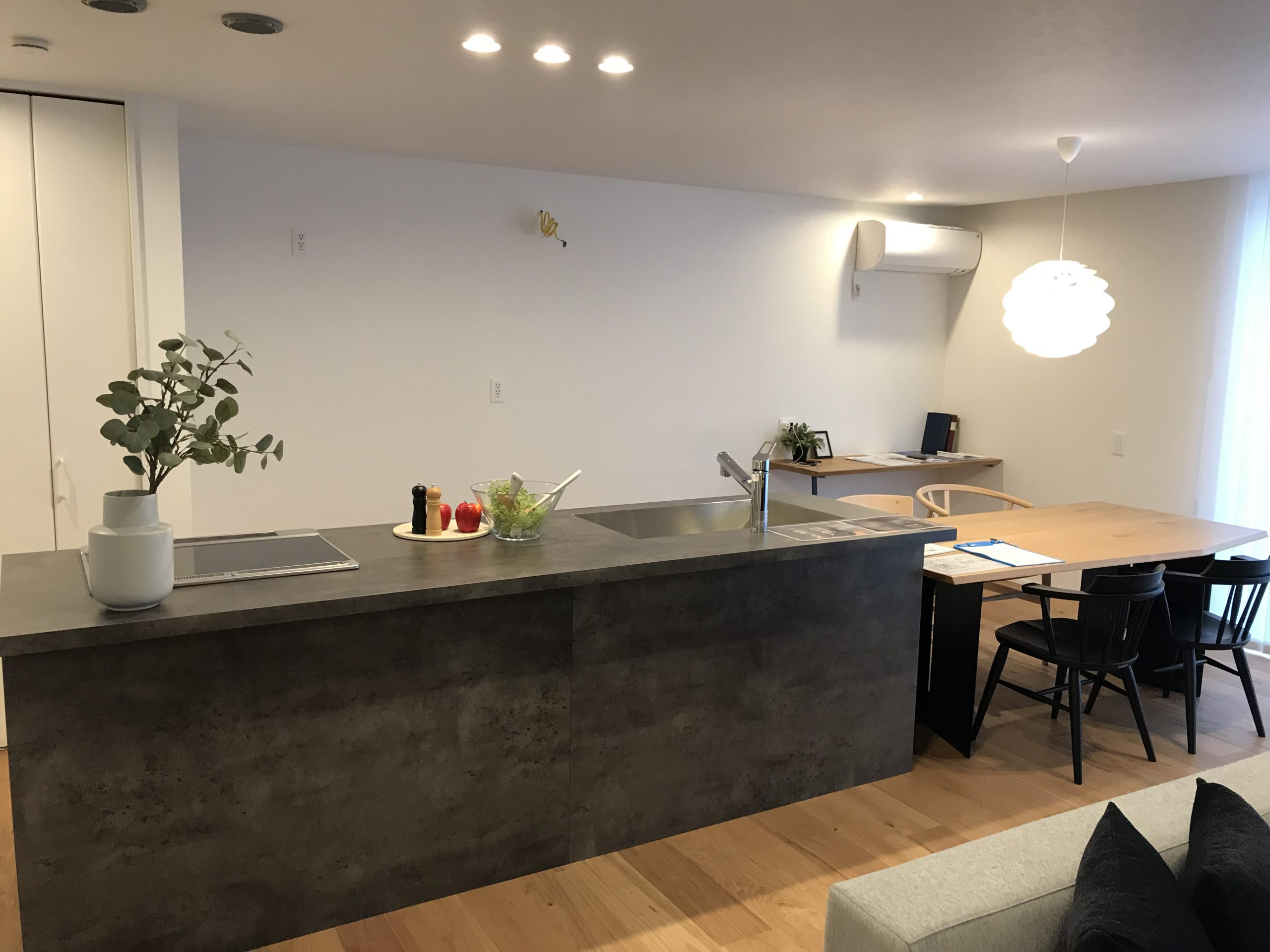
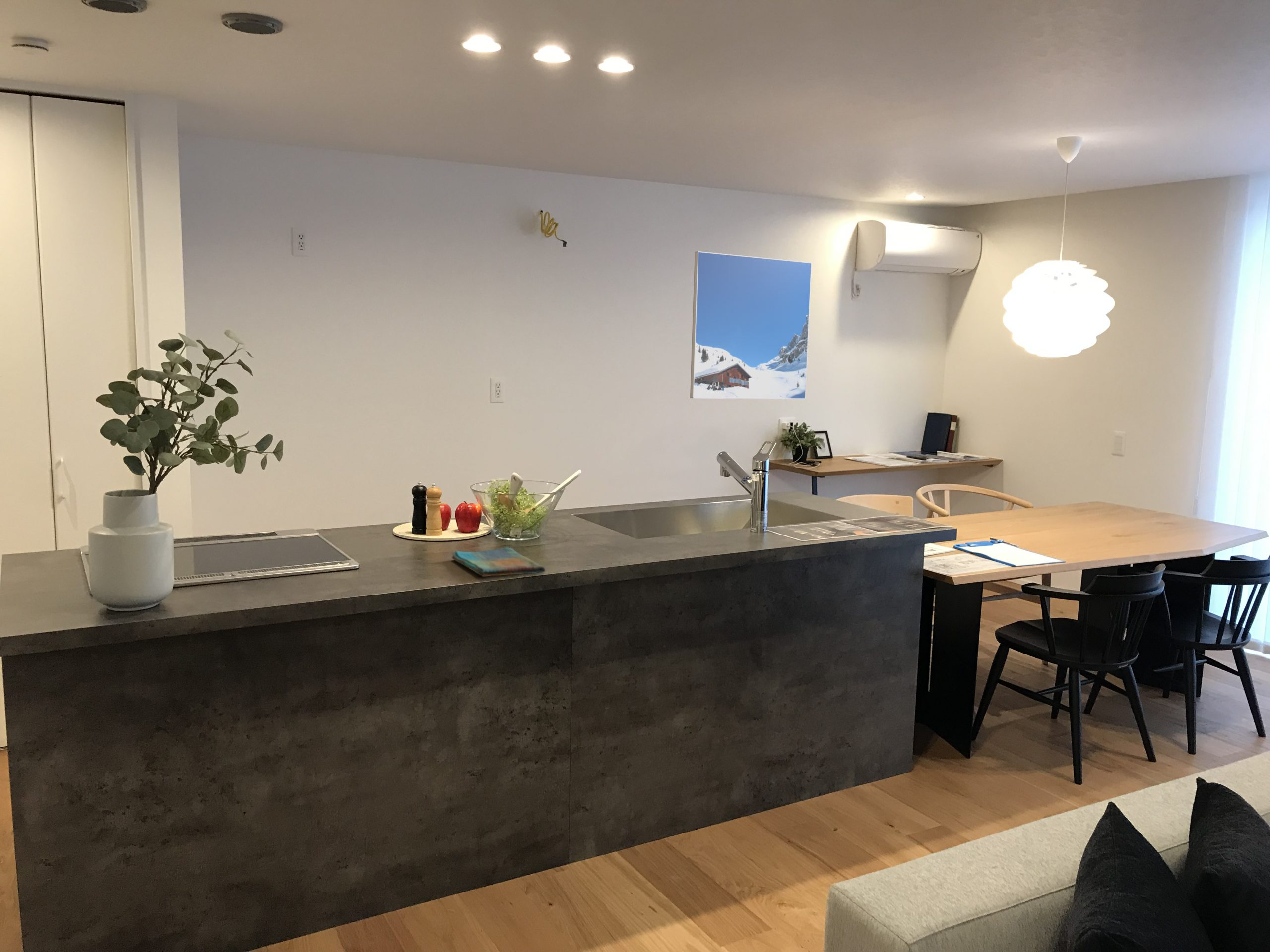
+ dish towel [451,547,546,577]
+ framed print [690,251,812,400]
